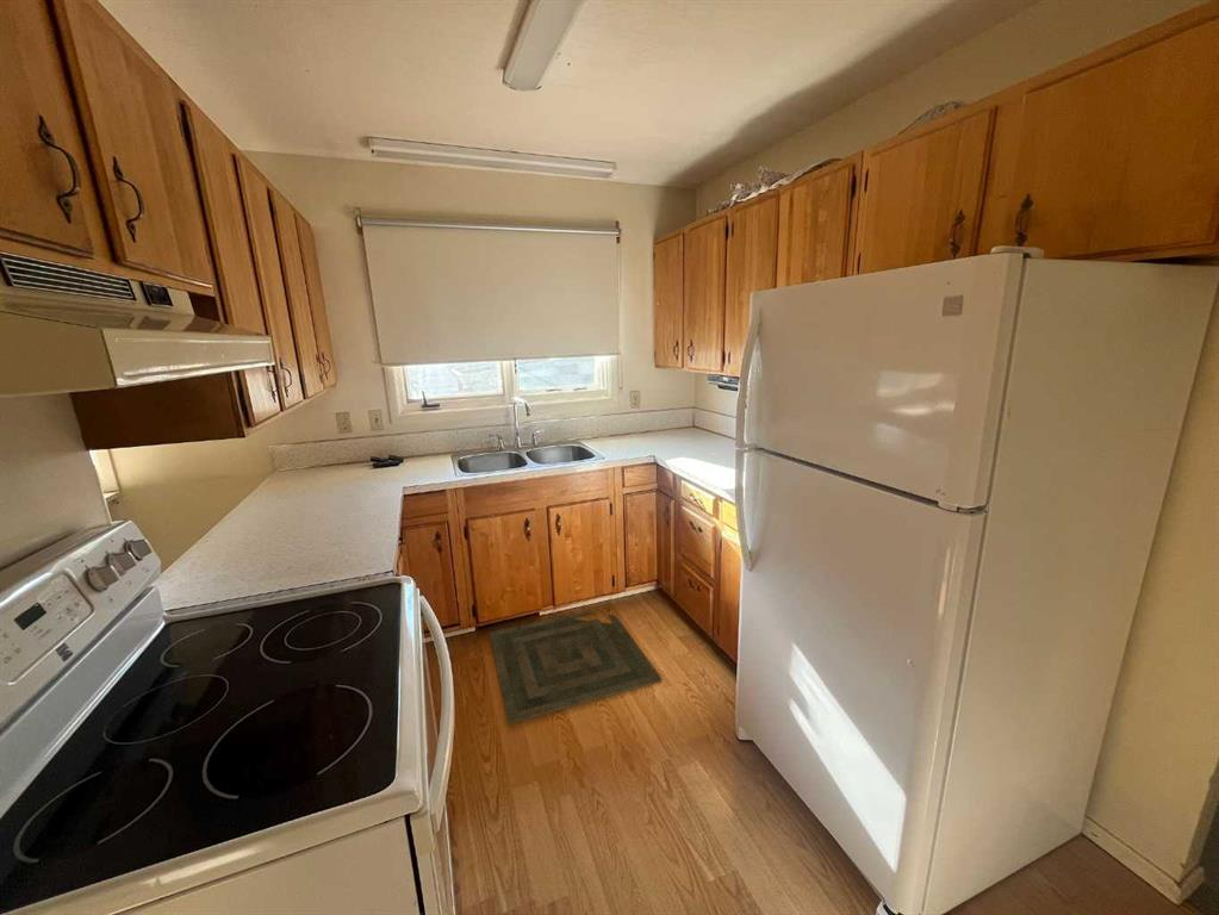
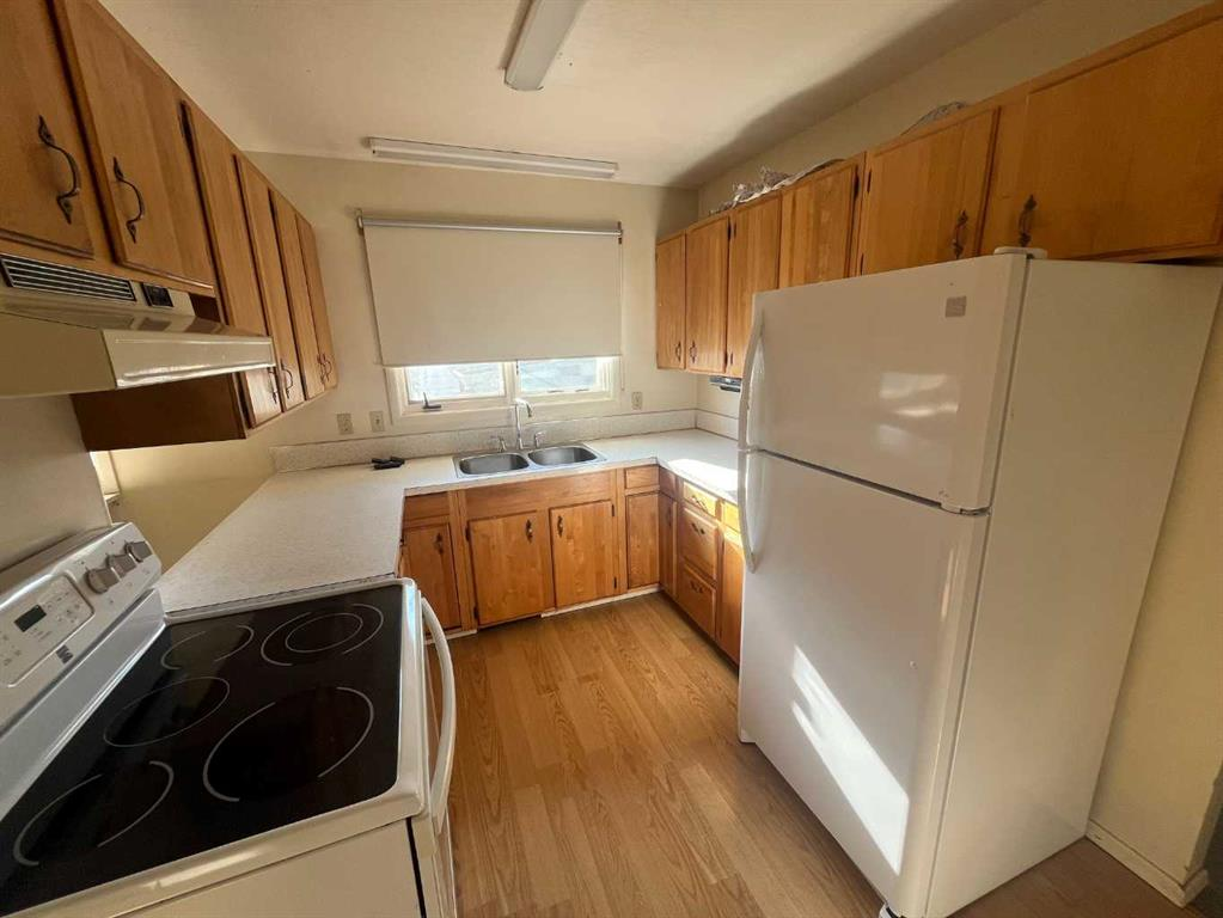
- bath mat [487,611,663,726]
